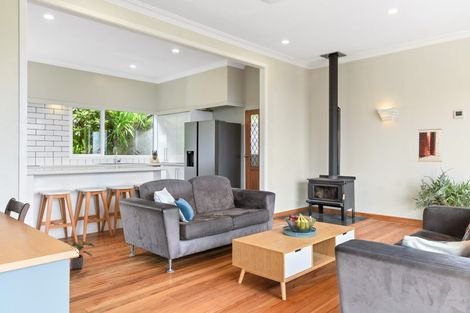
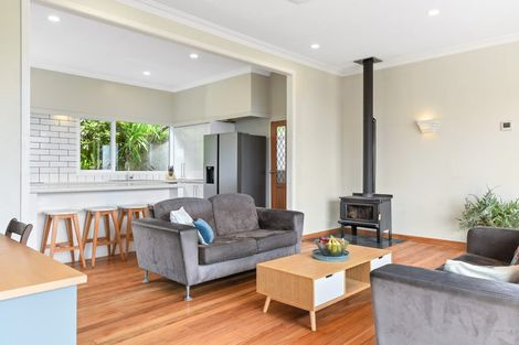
- potted plant [70,241,96,270]
- wall art [417,128,443,163]
